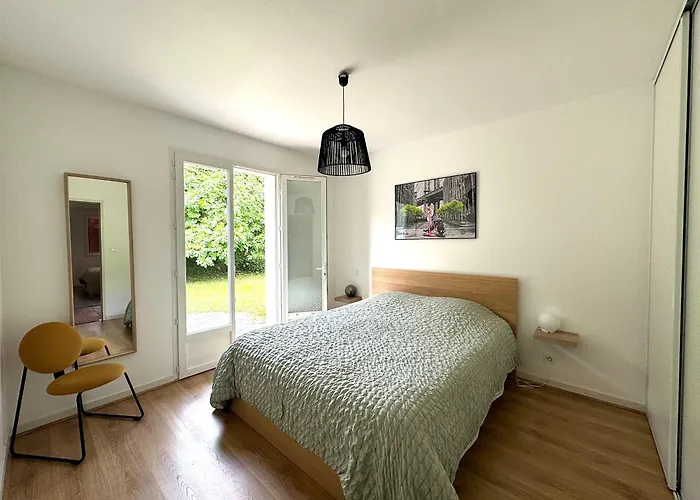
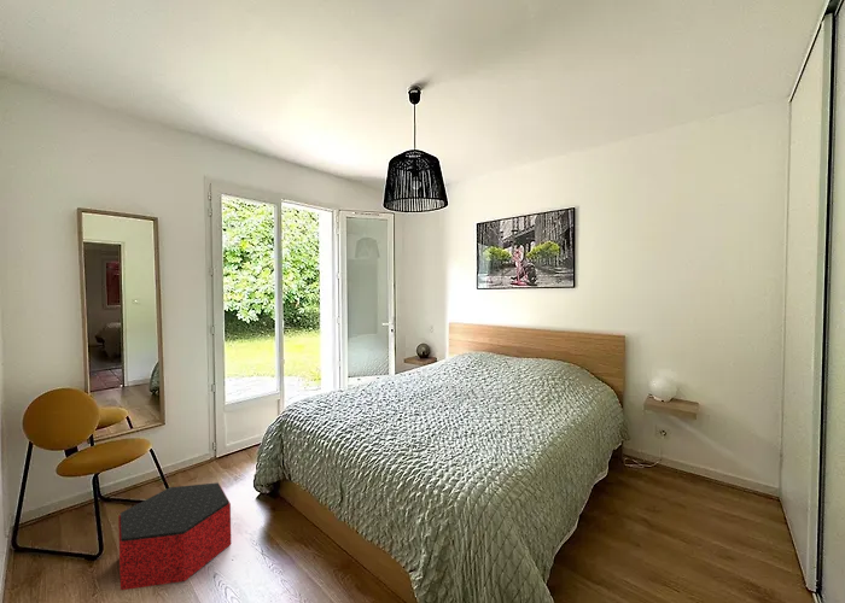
+ ottoman [117,481,232,591]
